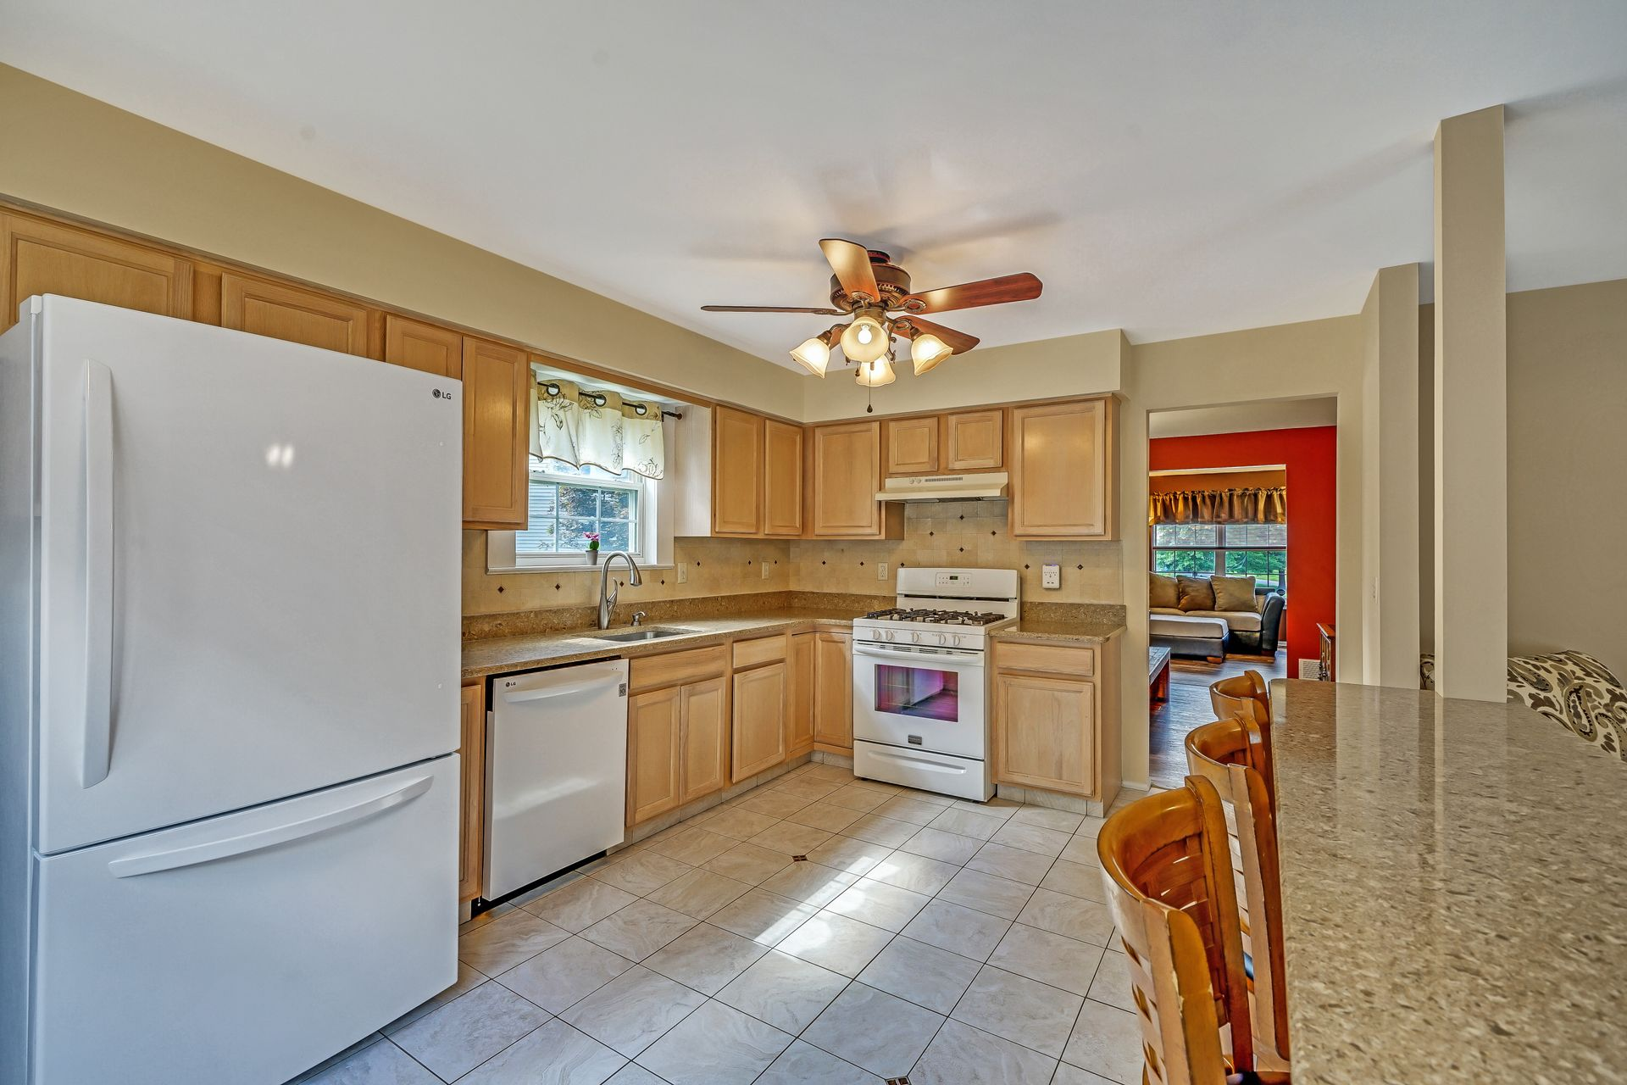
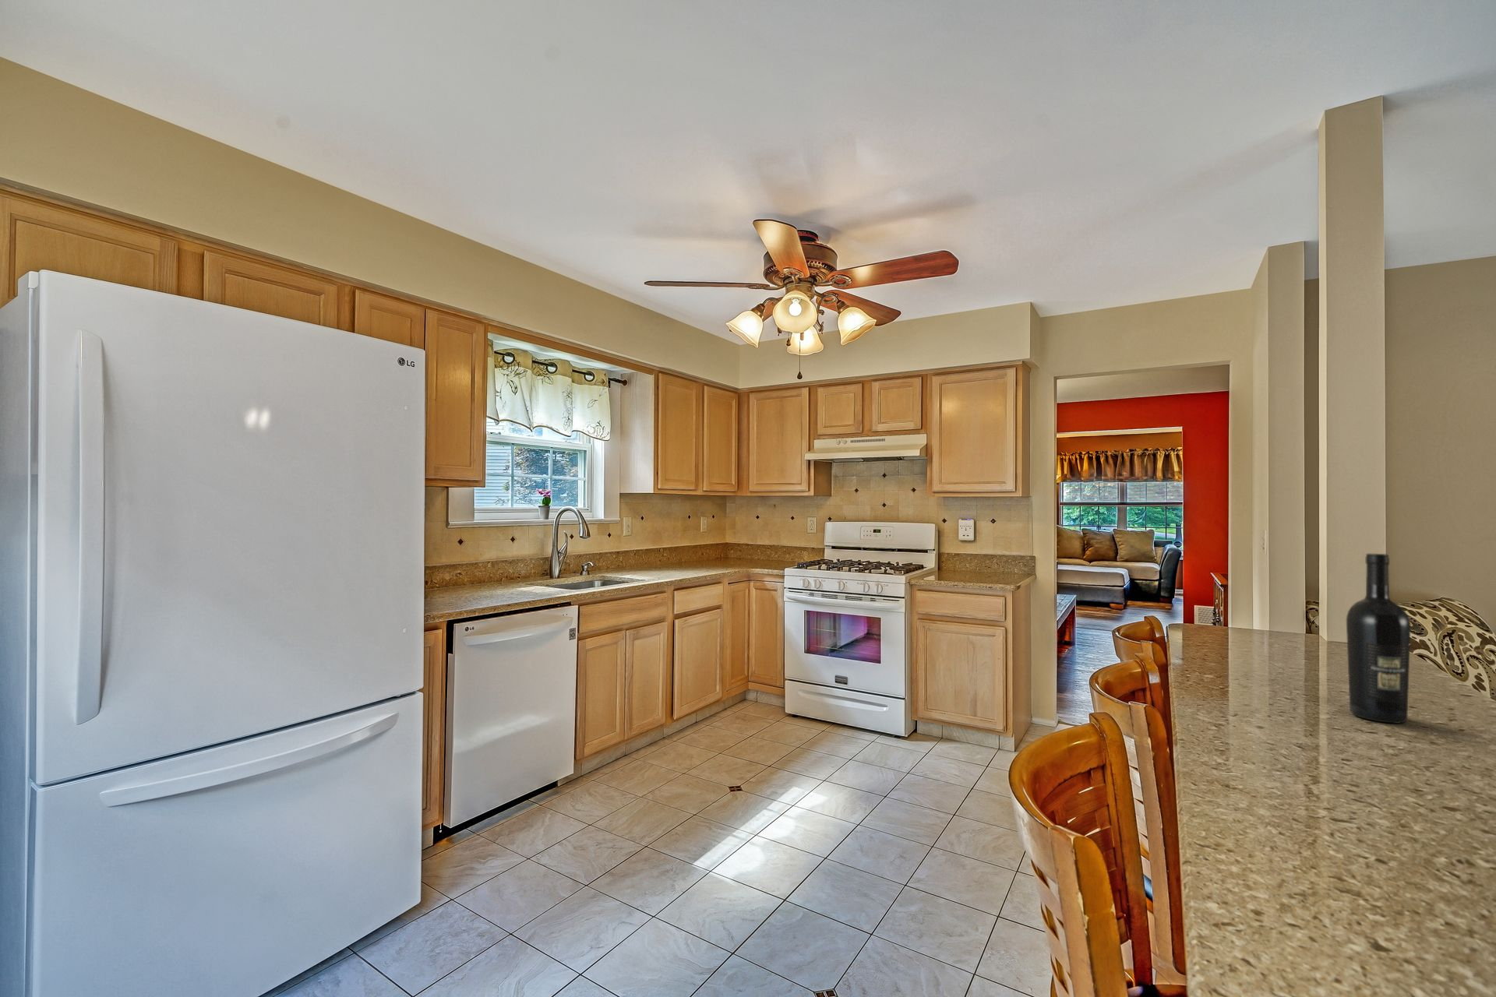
+ wine bottle [1346,553,1411,724]
